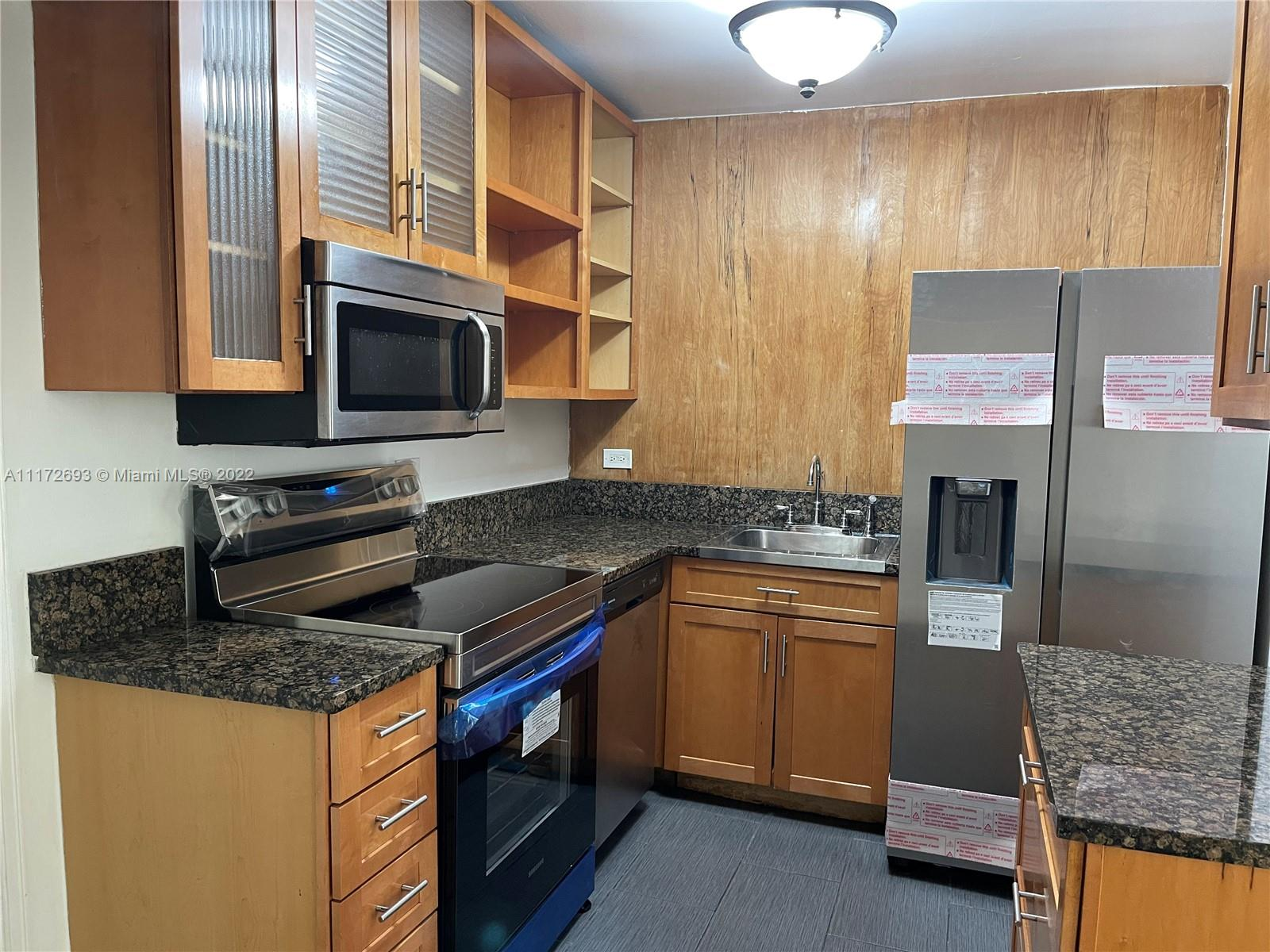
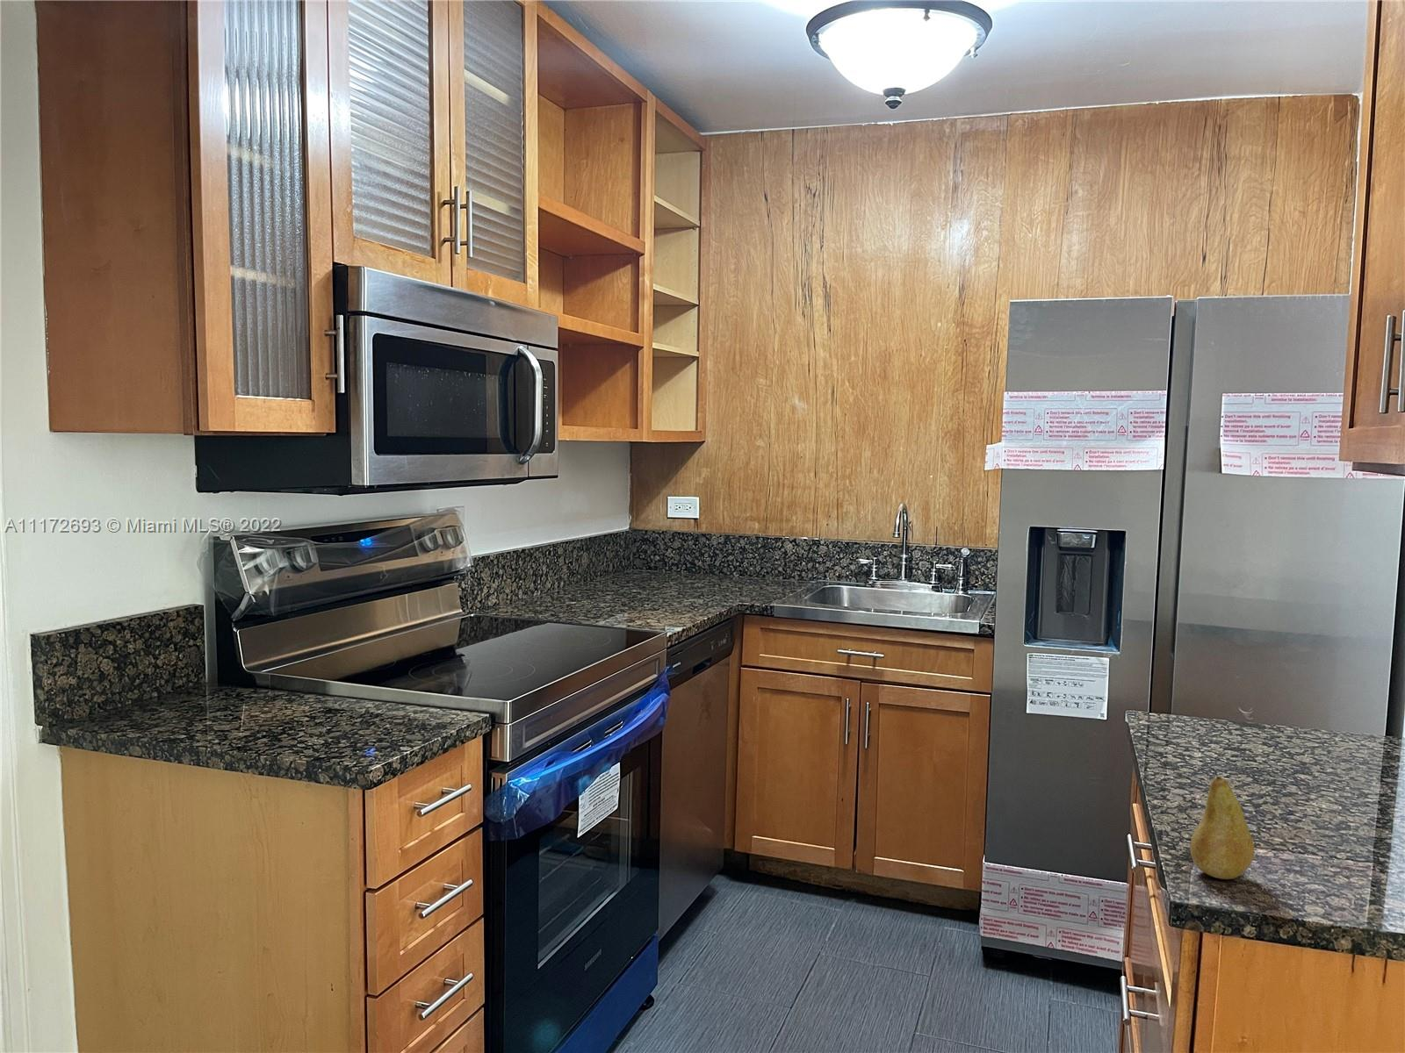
+ fruit [1189,775,1255,880]
